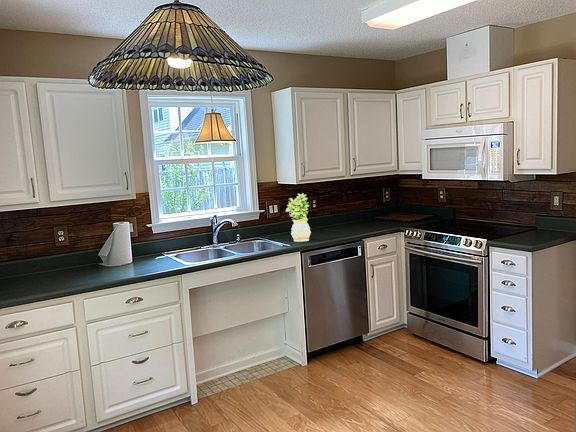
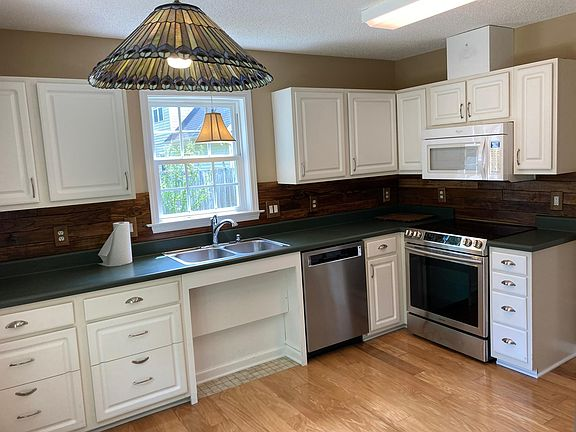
- potted plant [285,193,312,243]
